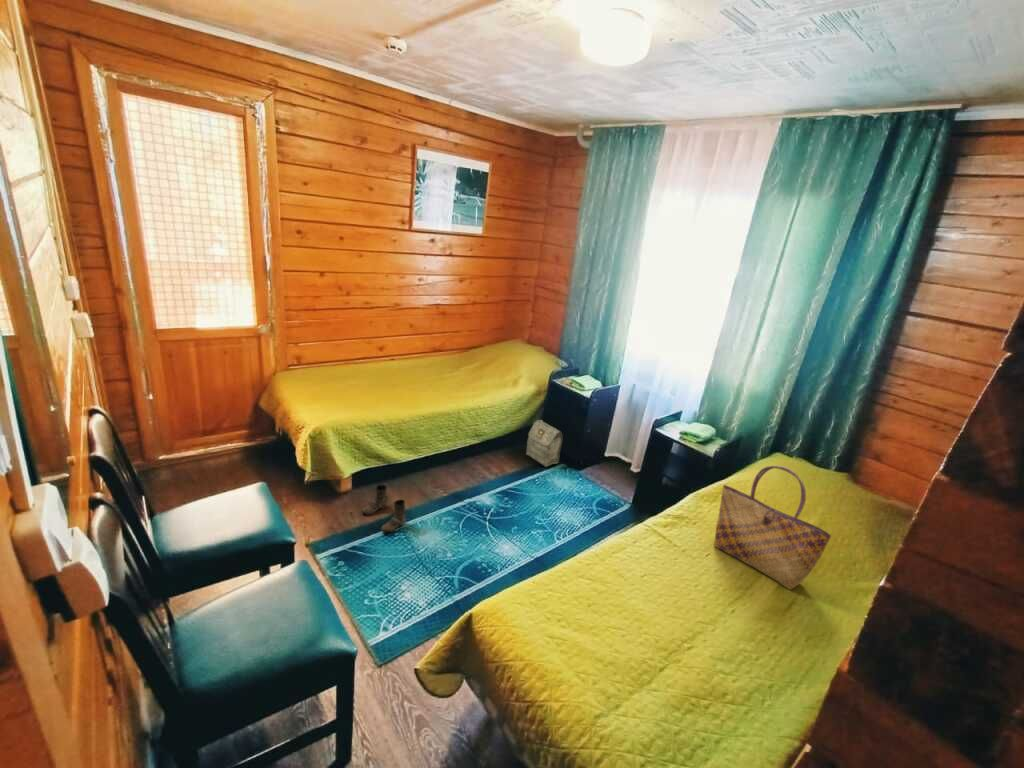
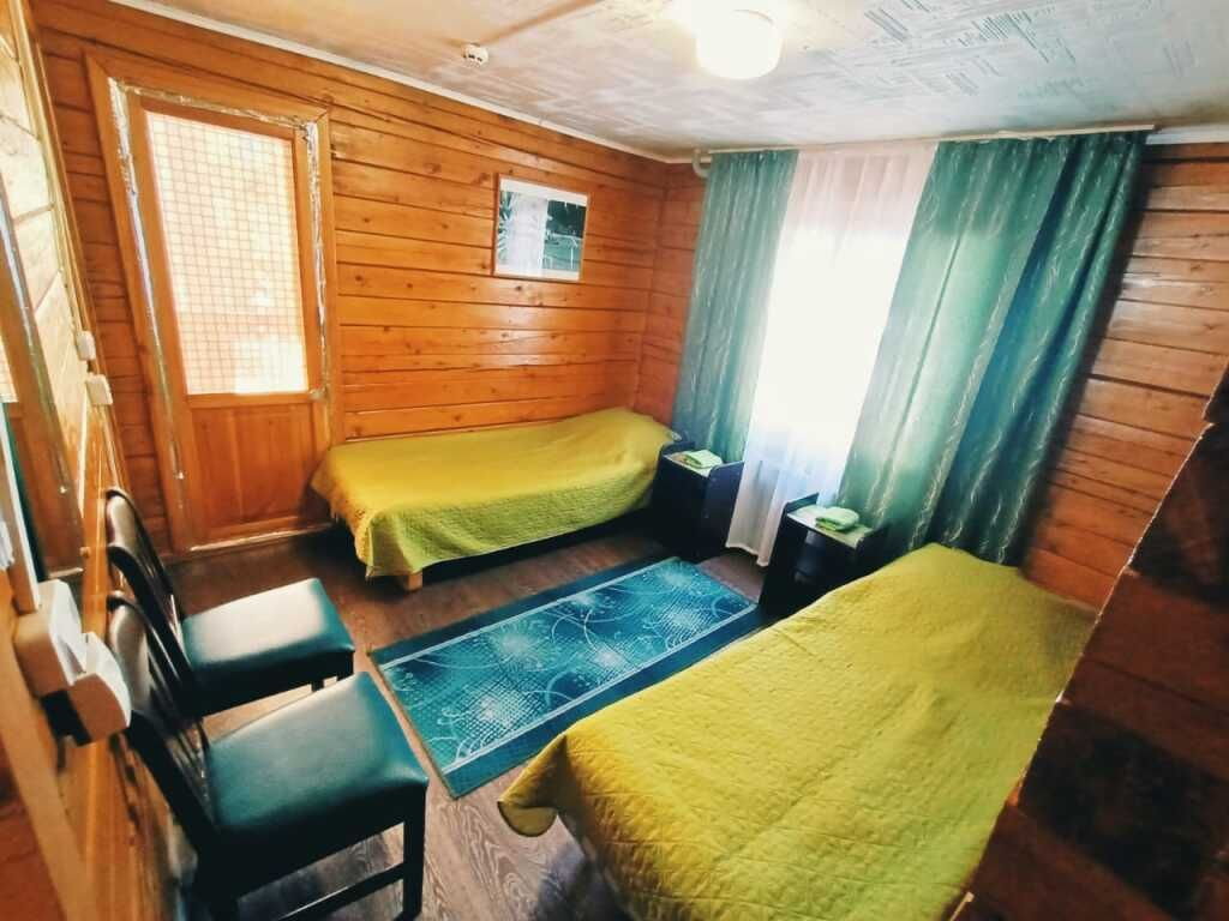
- boots [360,484,407,533]
- tote bag [713,465,832,591]
- bag [525,419,563,468]
